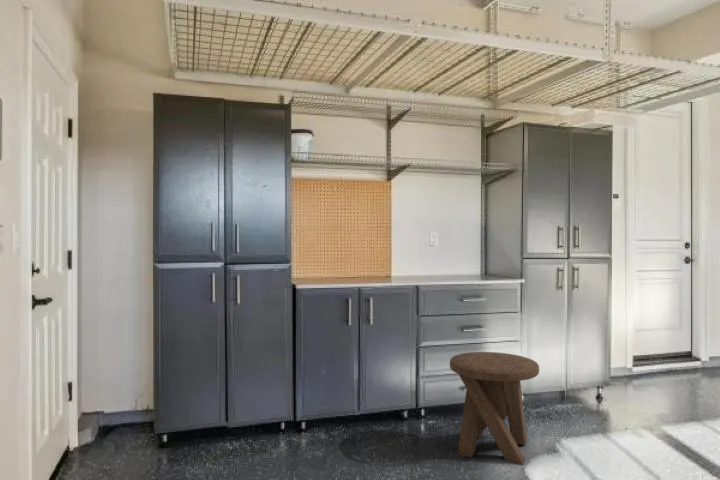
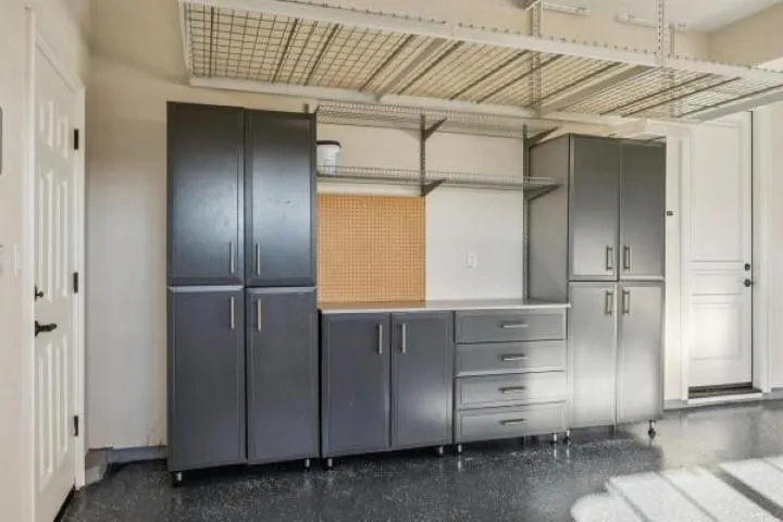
- music stool [449,351,540,466]
